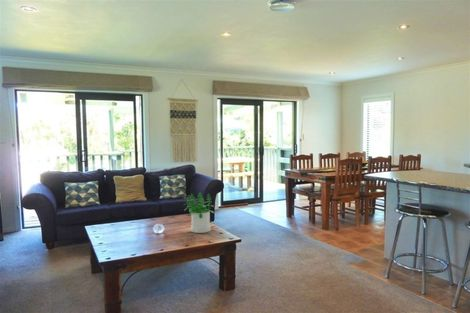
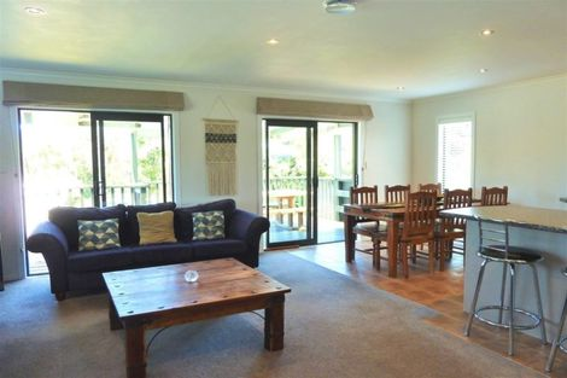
- potted plant [182,192,215,234]
